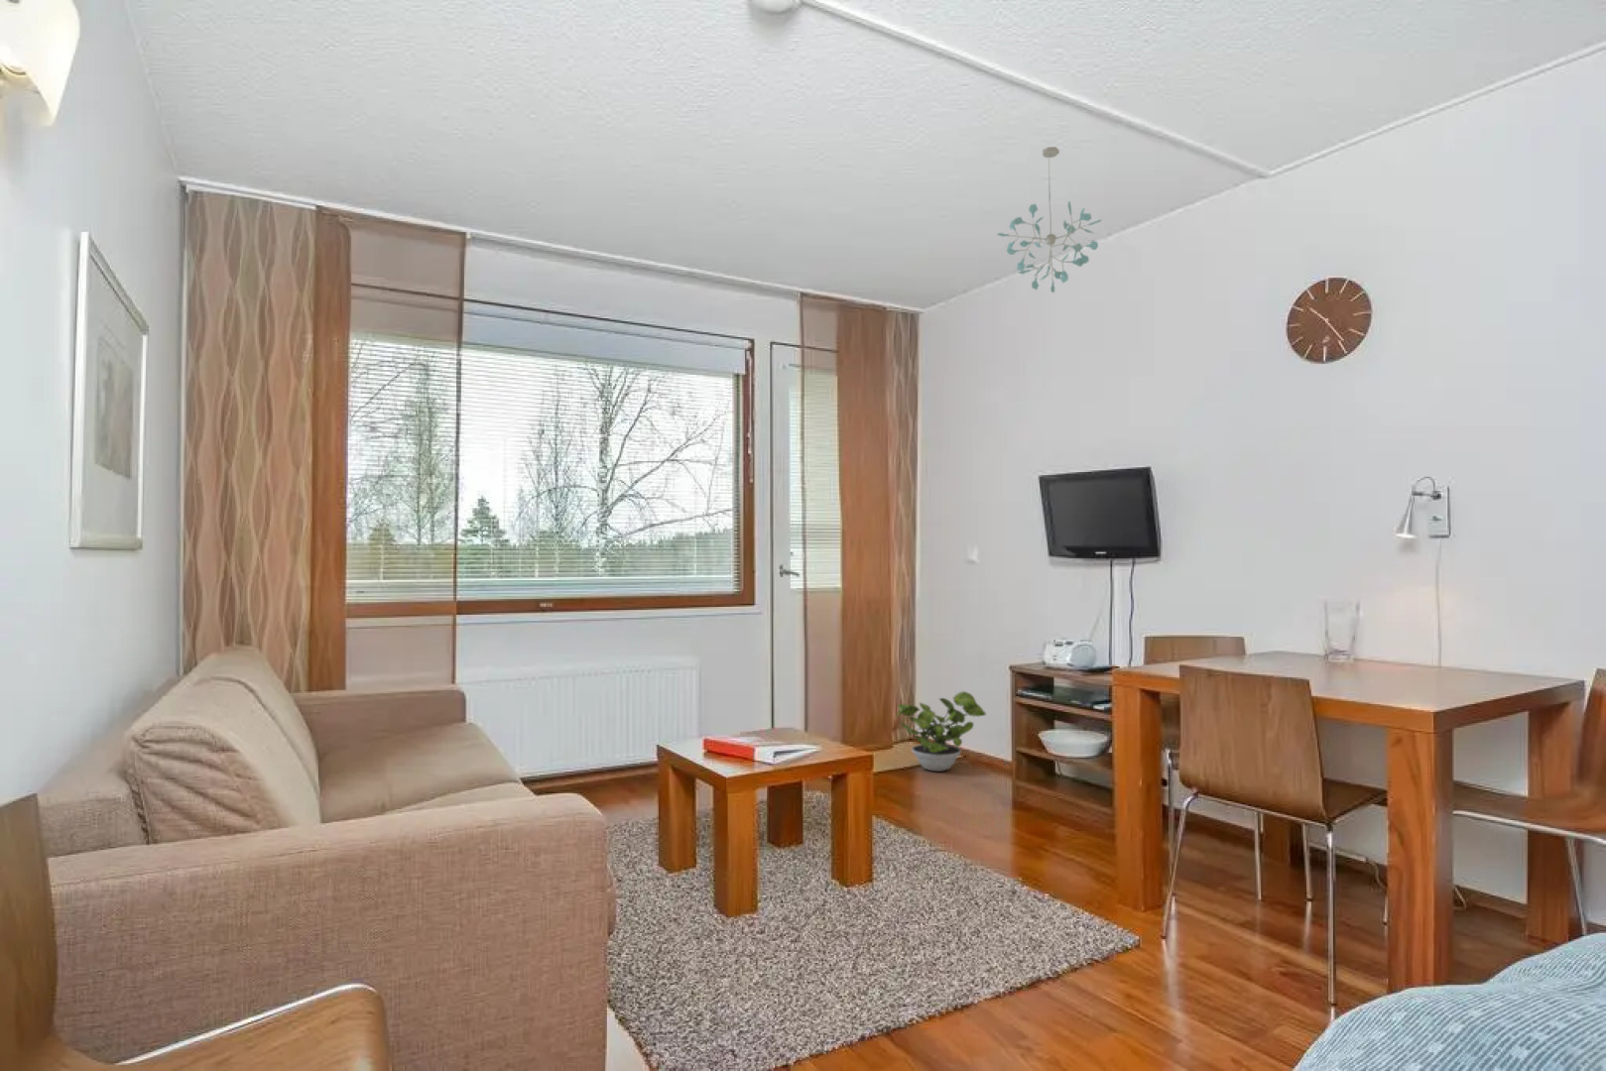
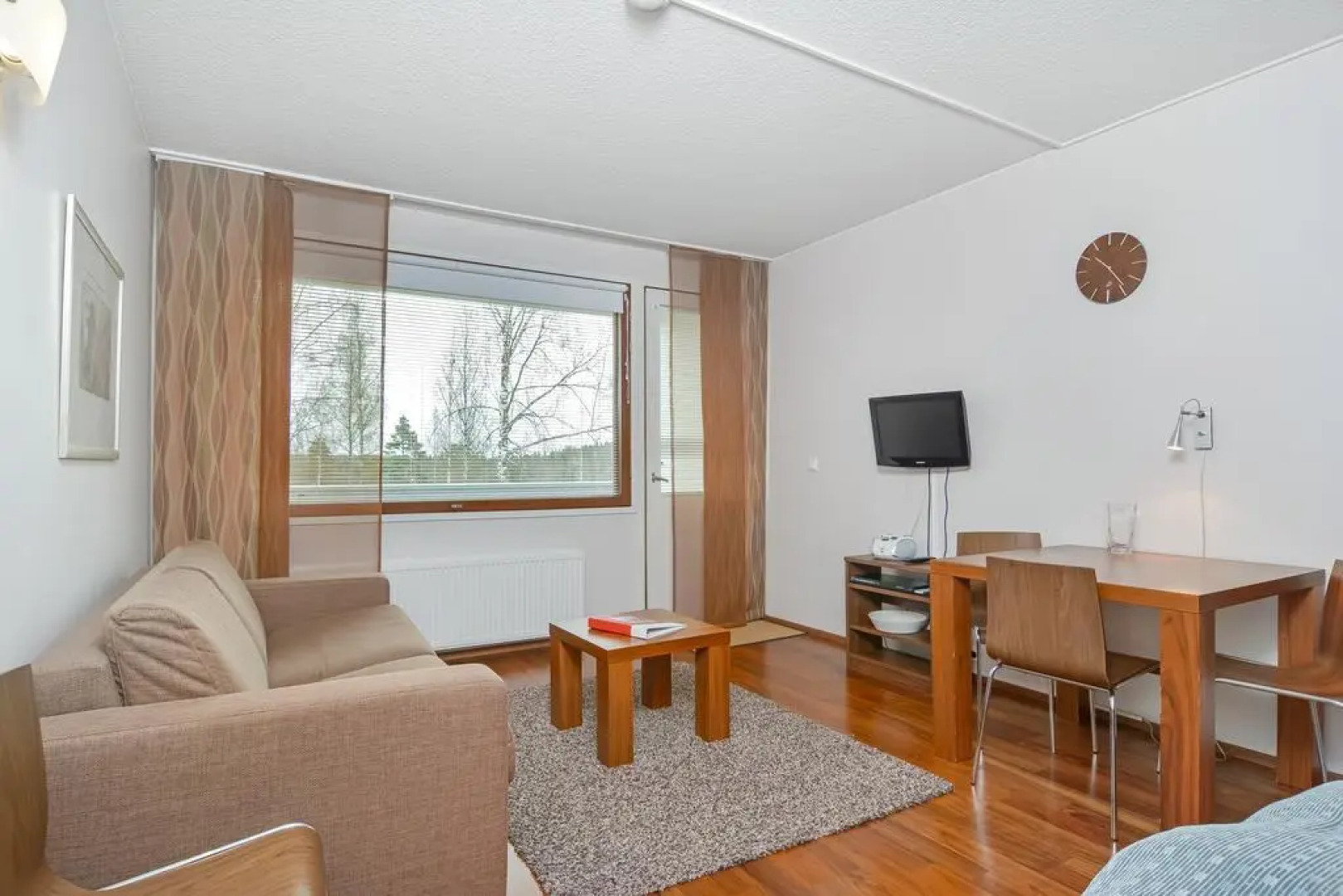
- ceiling light fixture [995,146,1103,294]
- potted plant [894,690,987,772]
